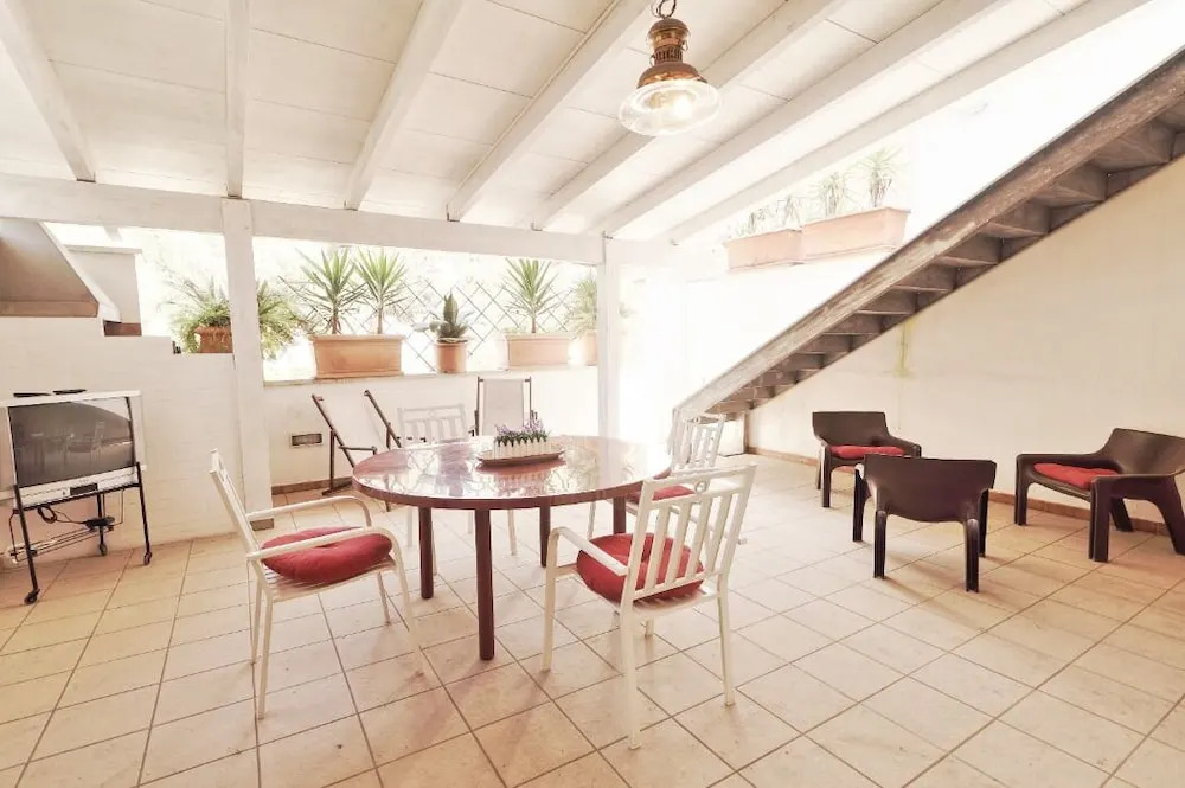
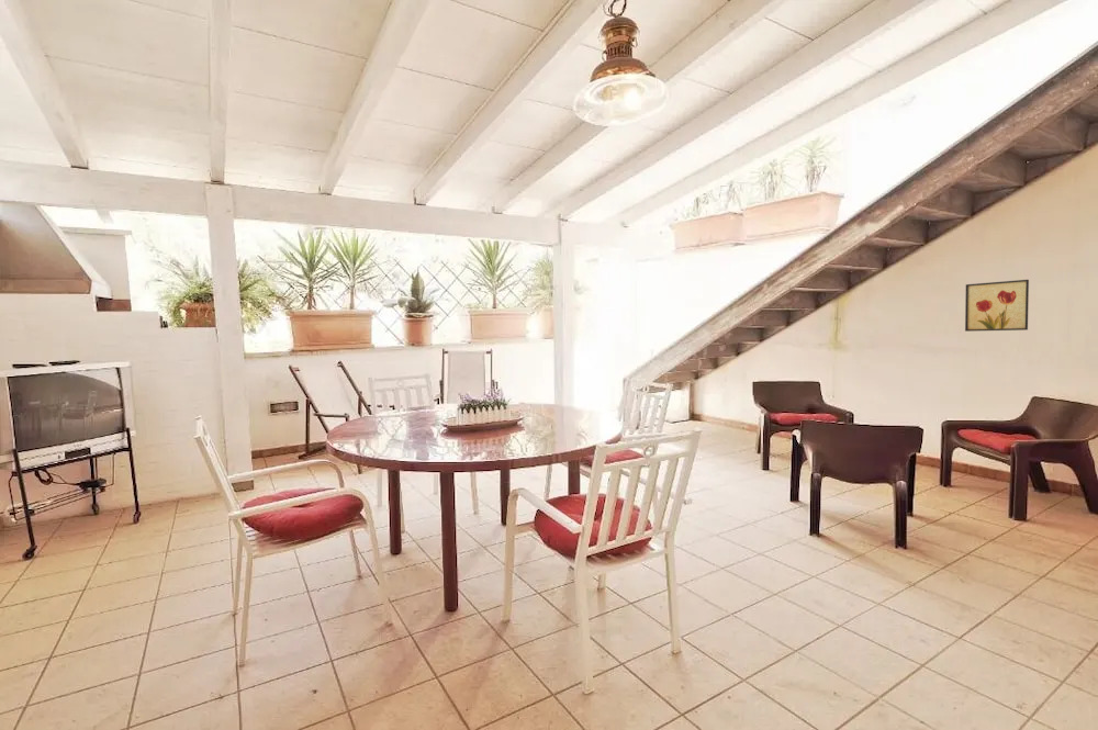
+ wall art [964,279,1030,333]
